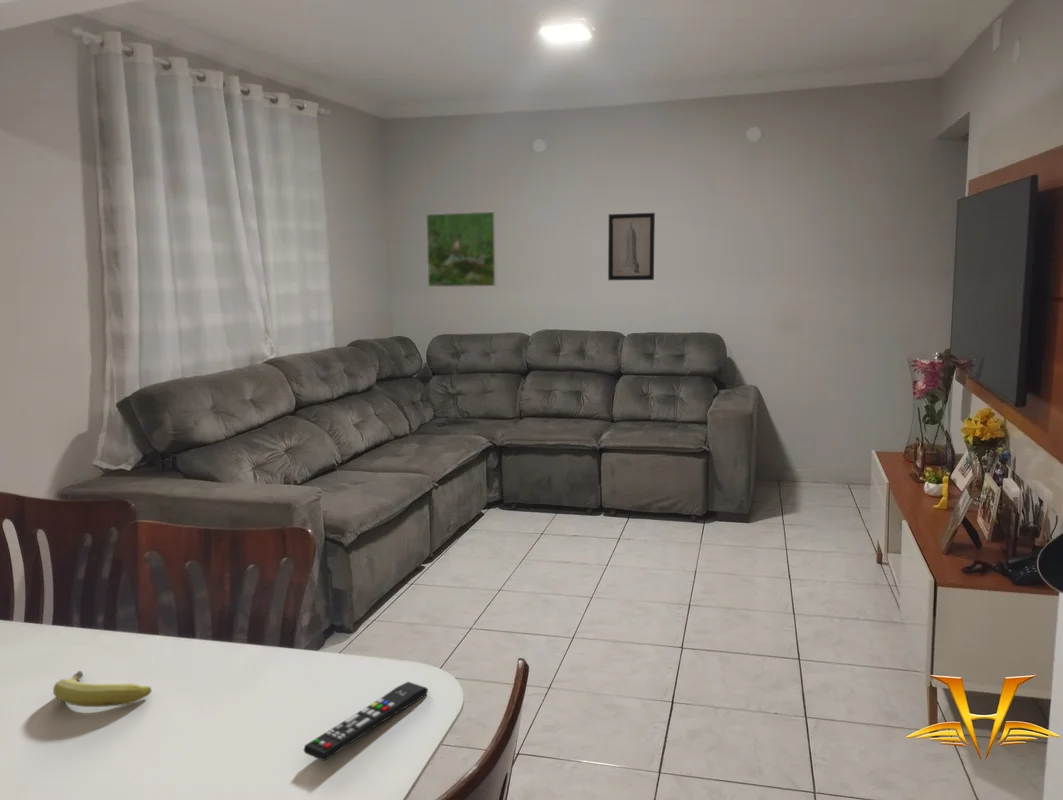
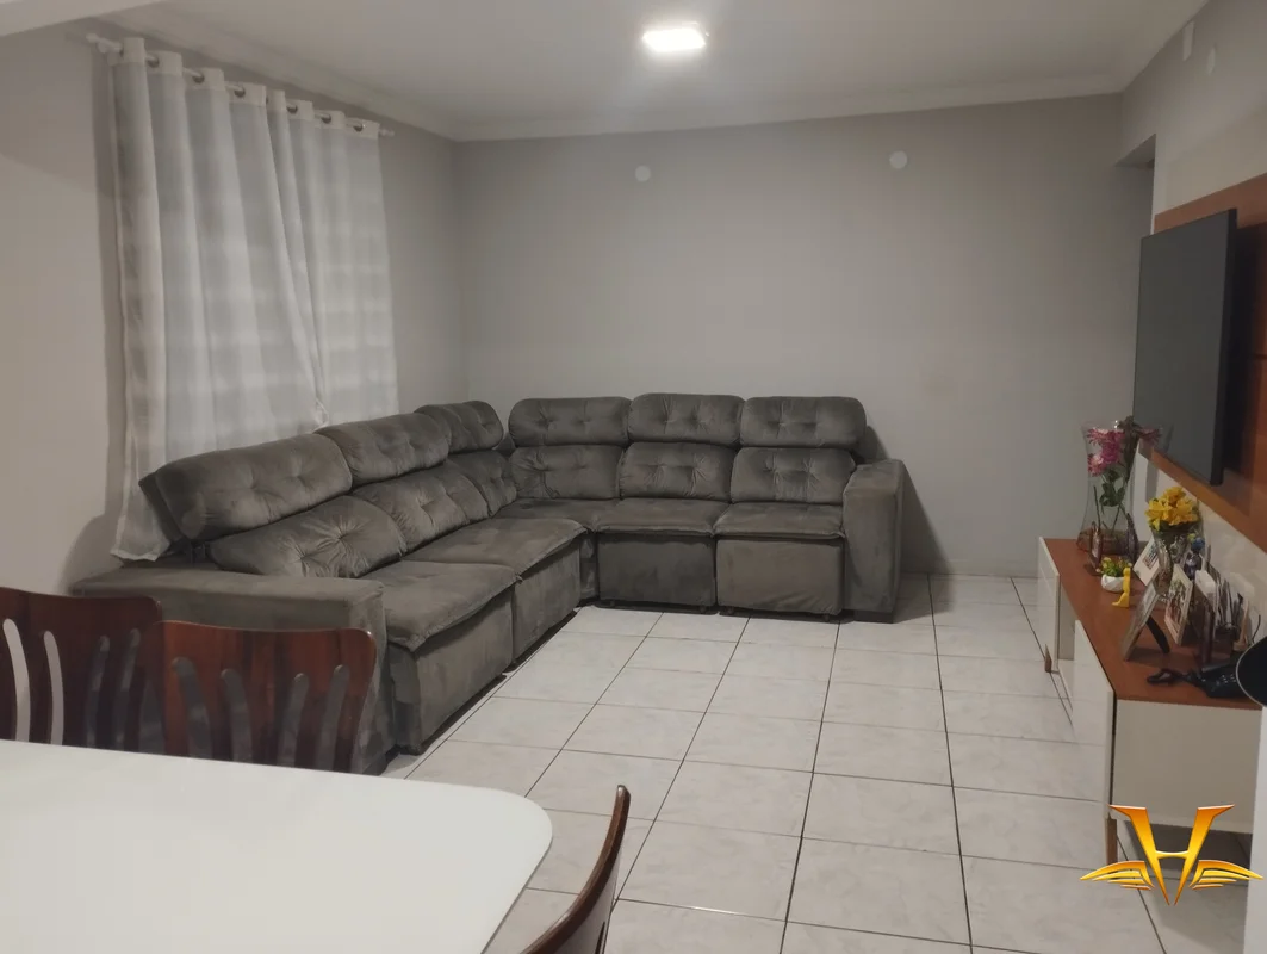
- fruit [52,670,152,708]
- remote control [303,681,429,762]
- wall art [607,212,656,281]
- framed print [425,211,498,288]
